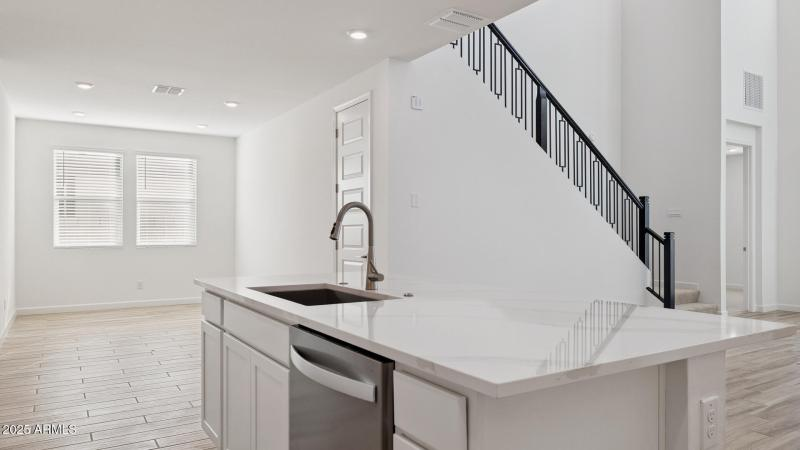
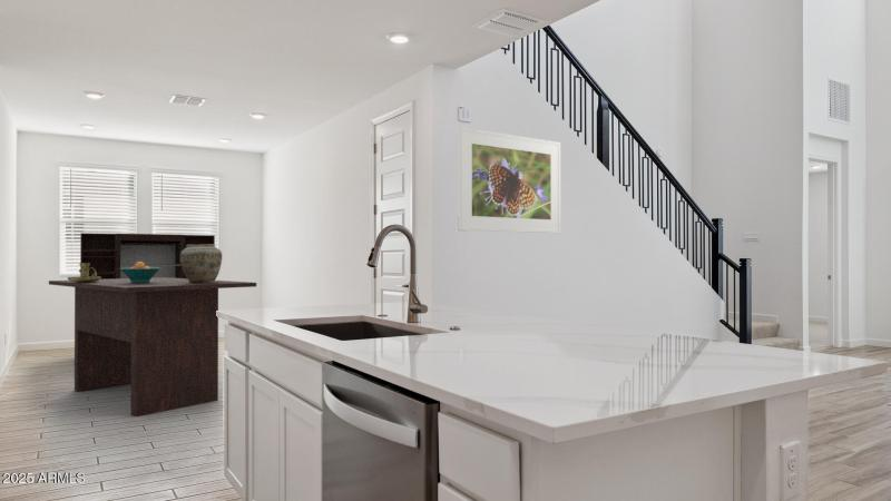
+ bookshelf [79,232,216,279]
+ vase [180,244,223,283]
+ candle holder [67,263,101,283]
+ dining table [48,277,257,418]
+ fruit bowl [120,262,159,283]
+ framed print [458,126,561,235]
